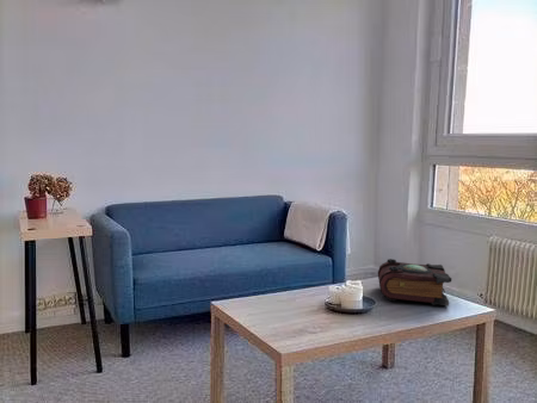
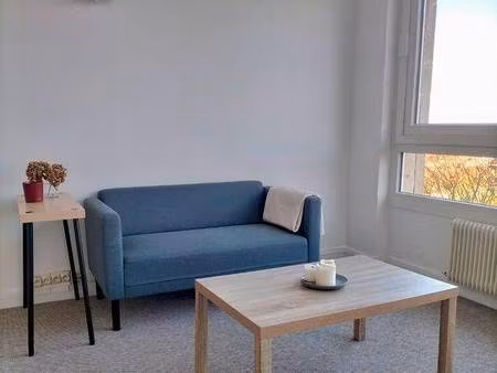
- book [377,258,452,308]
